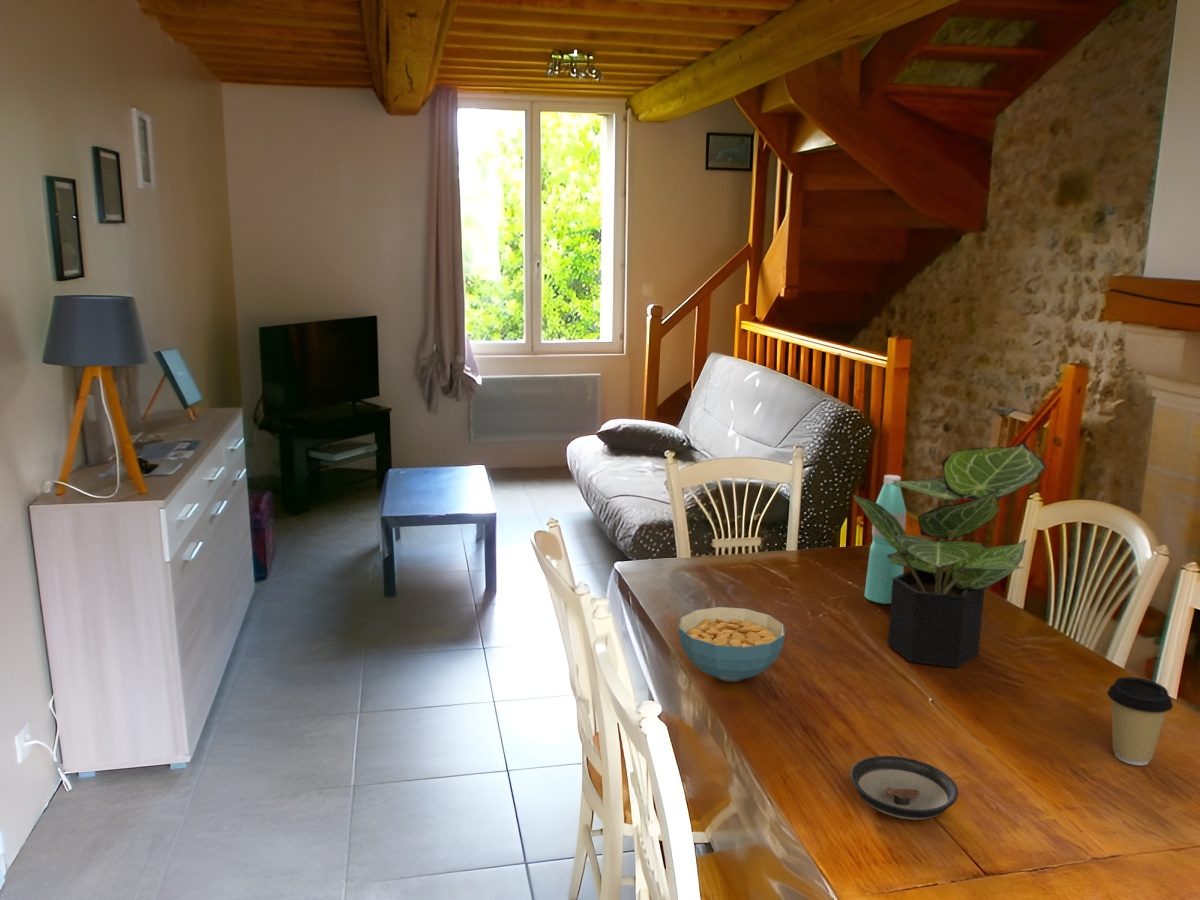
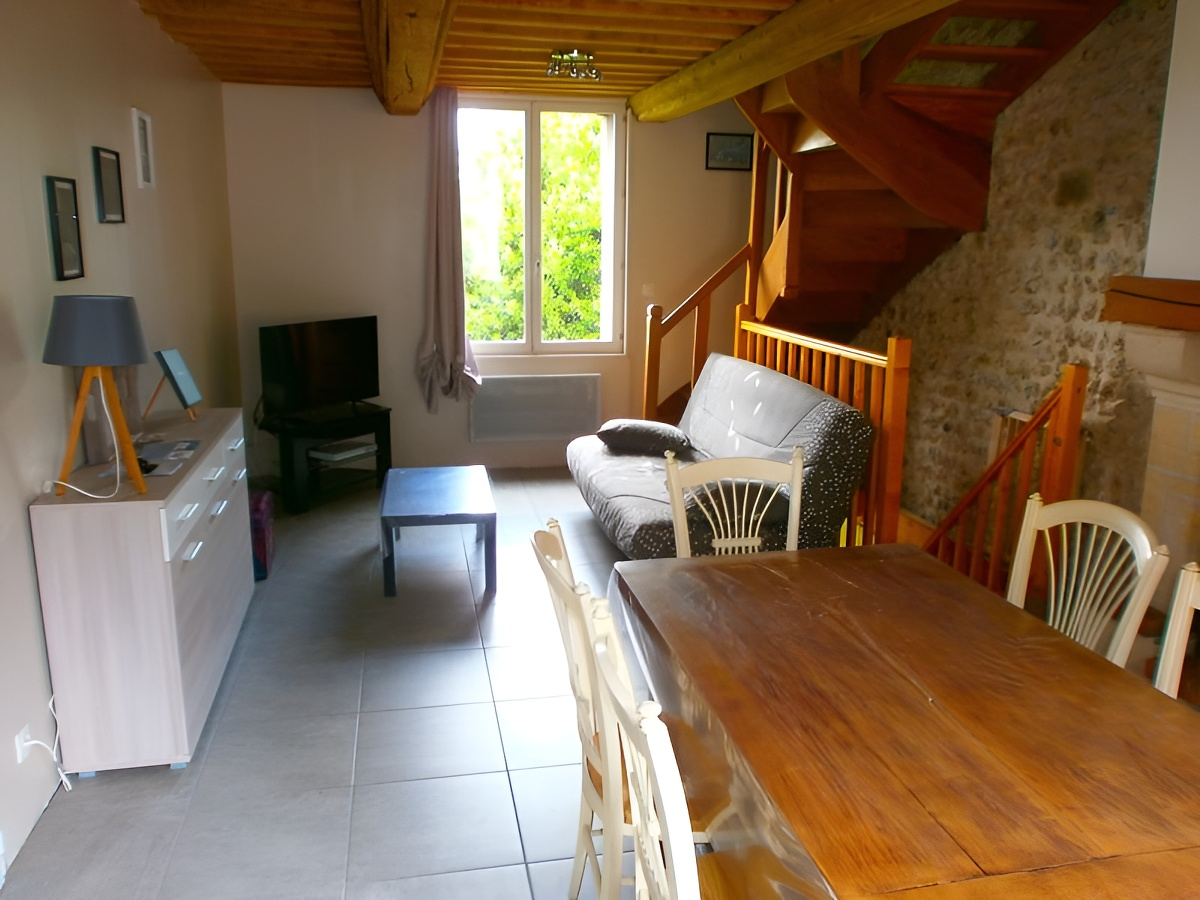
- coffee cup [1106,676,1174,766]
- potted plant [850,442,1048,669]
- saucer [849,755,959,821]
- water bottle [864,474,907,605]
- cereal bowl [678,606,786,683]
